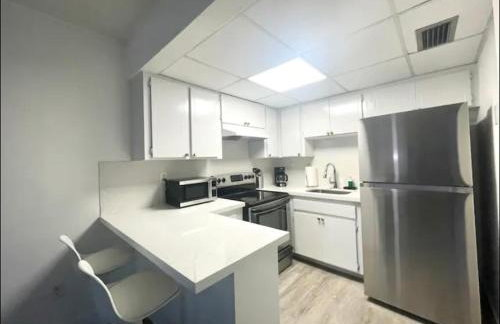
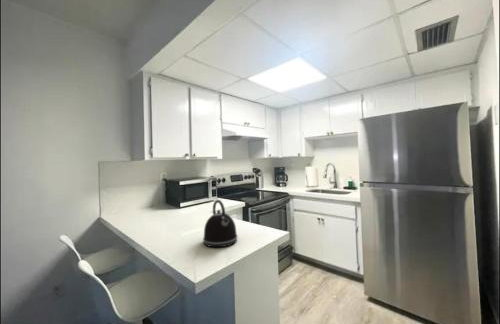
+ kettle [202,199,239,248]
